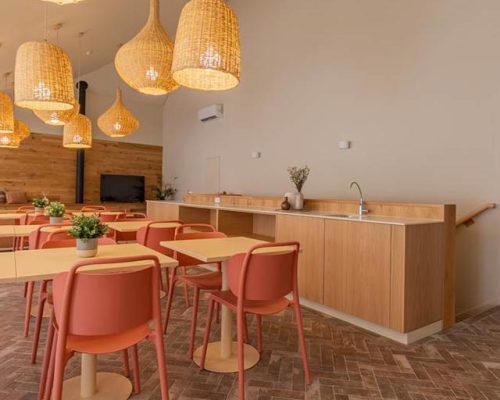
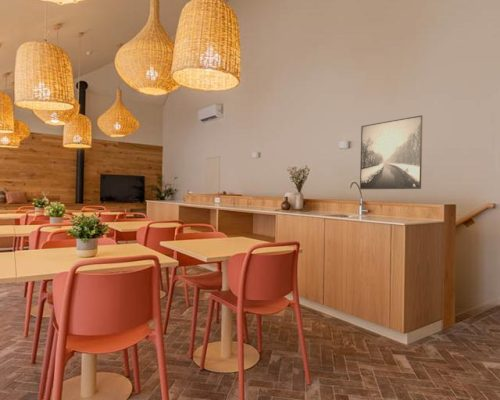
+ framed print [359,114,424,190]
